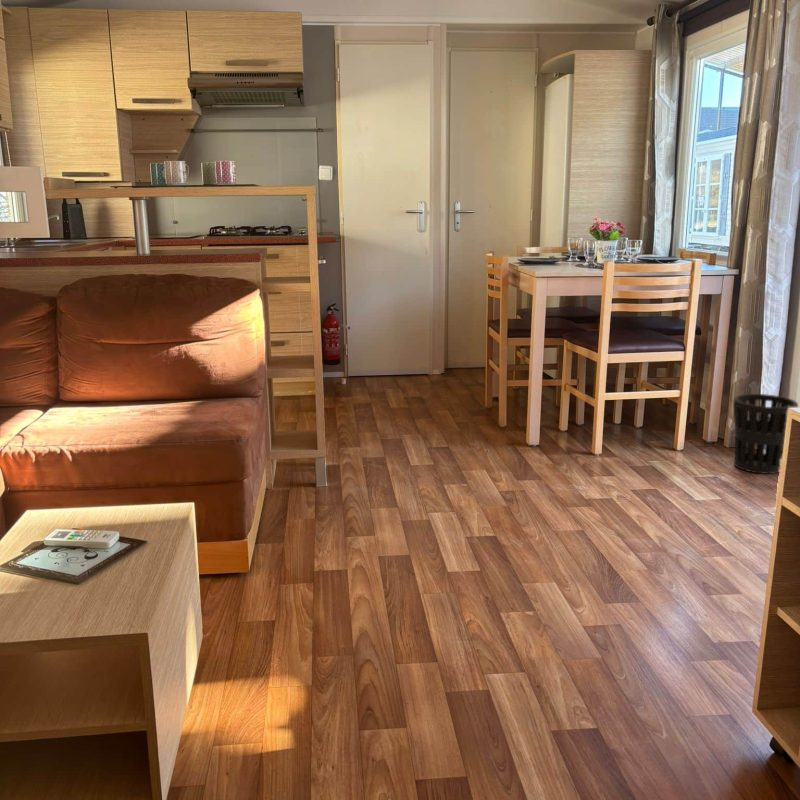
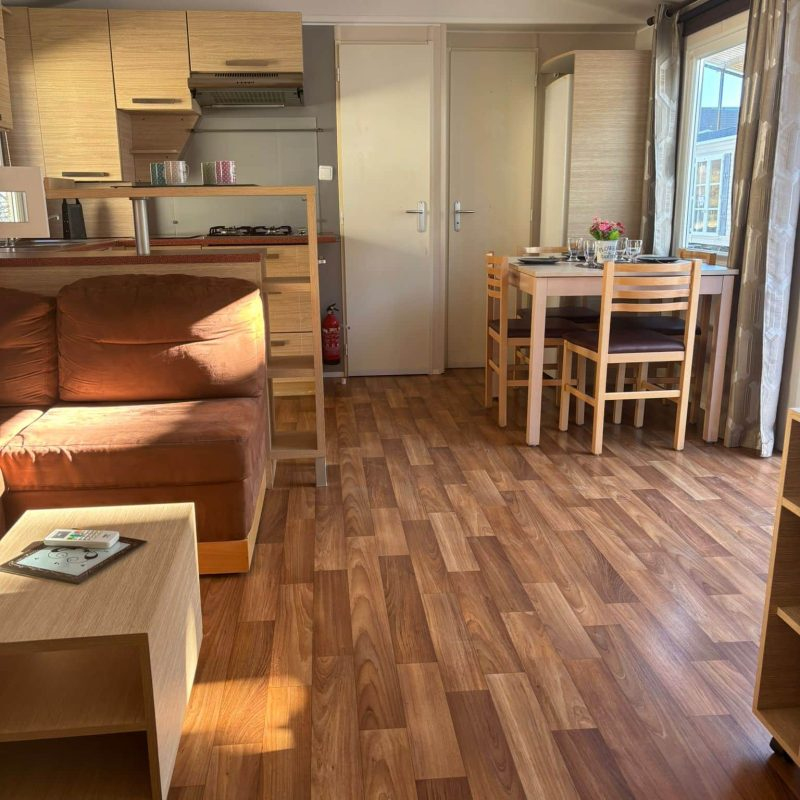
- wastebasket [732,393,799,475]
